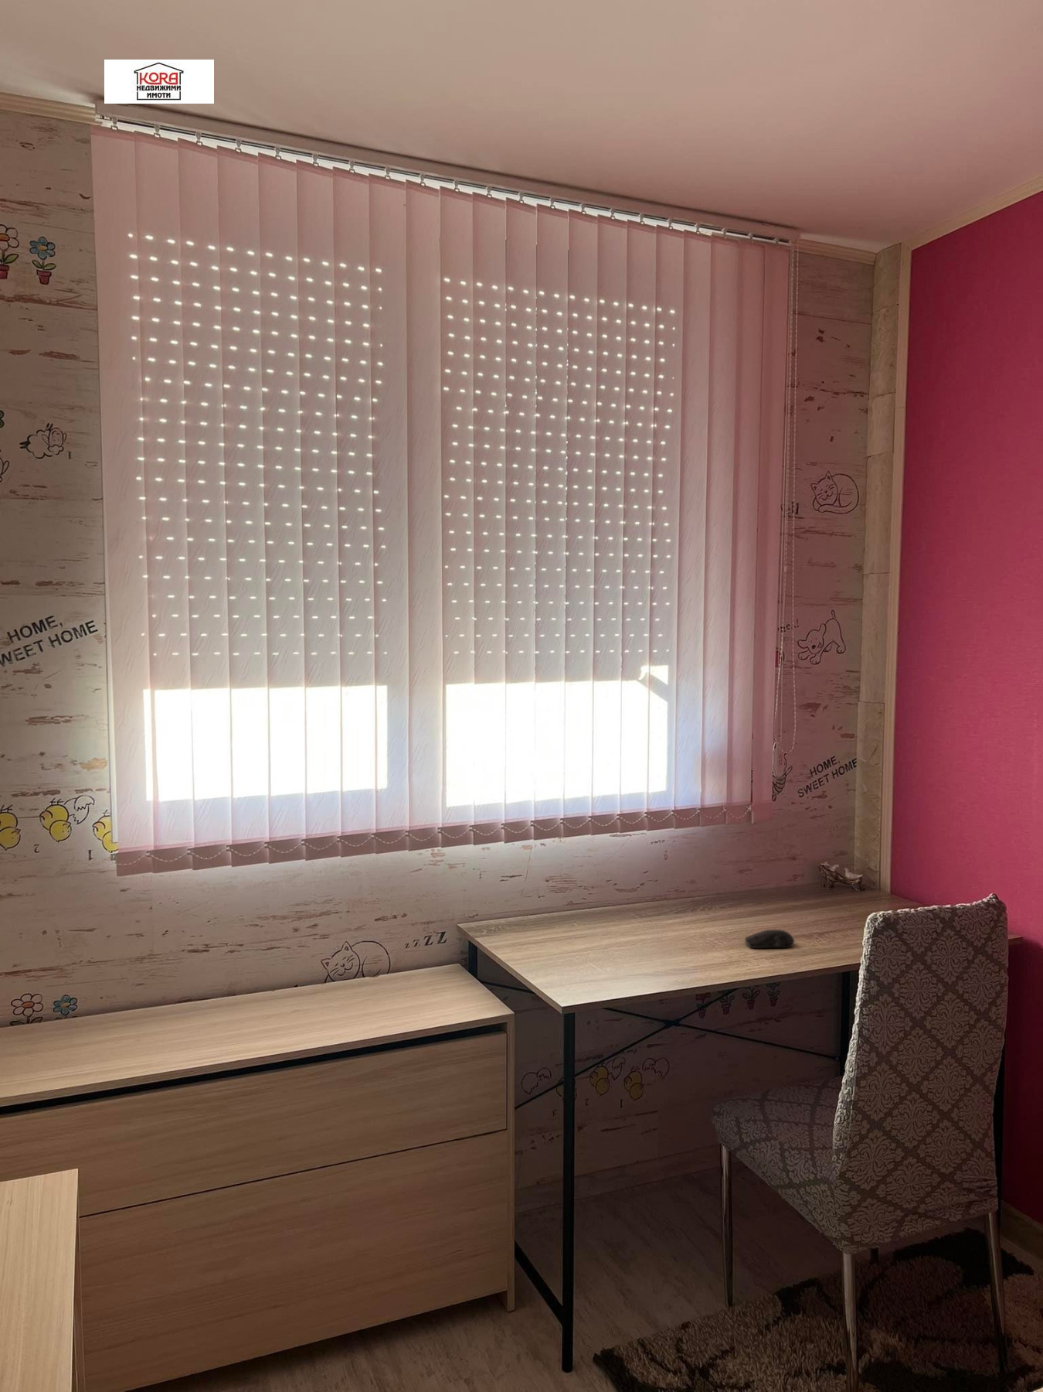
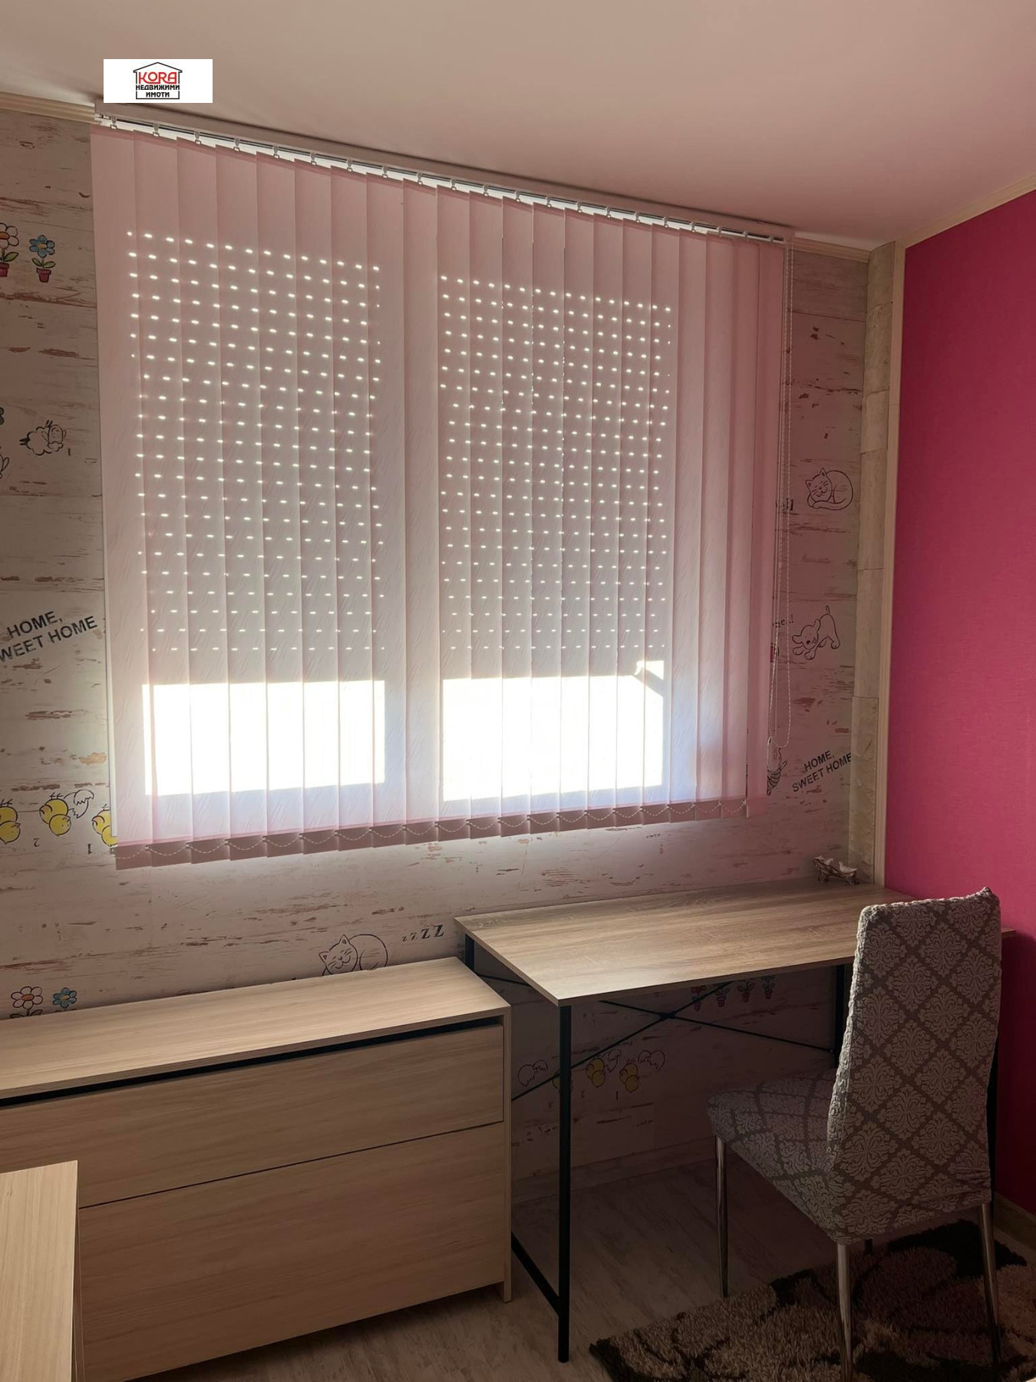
- computer mouse [744,928,795,949]
